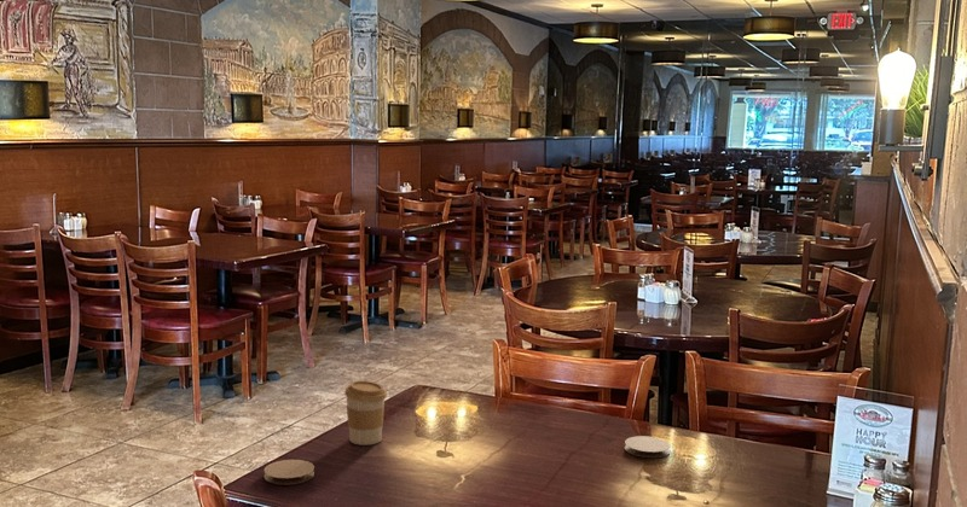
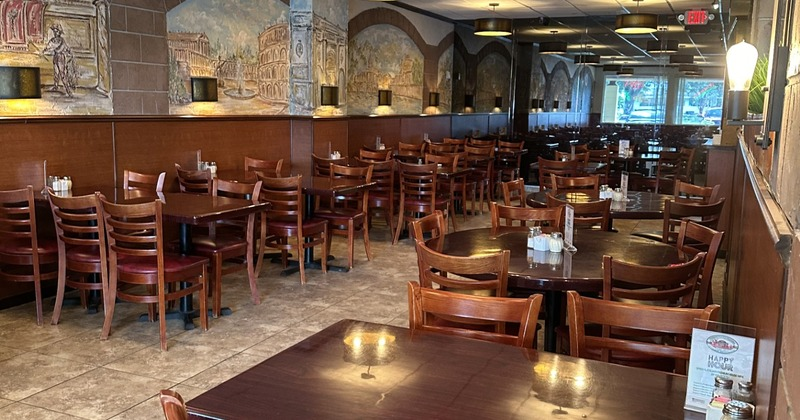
- coaster [264,459,315,486]
- coffee cup [343,379,388,447]
- coaster [624,435,671,459]
